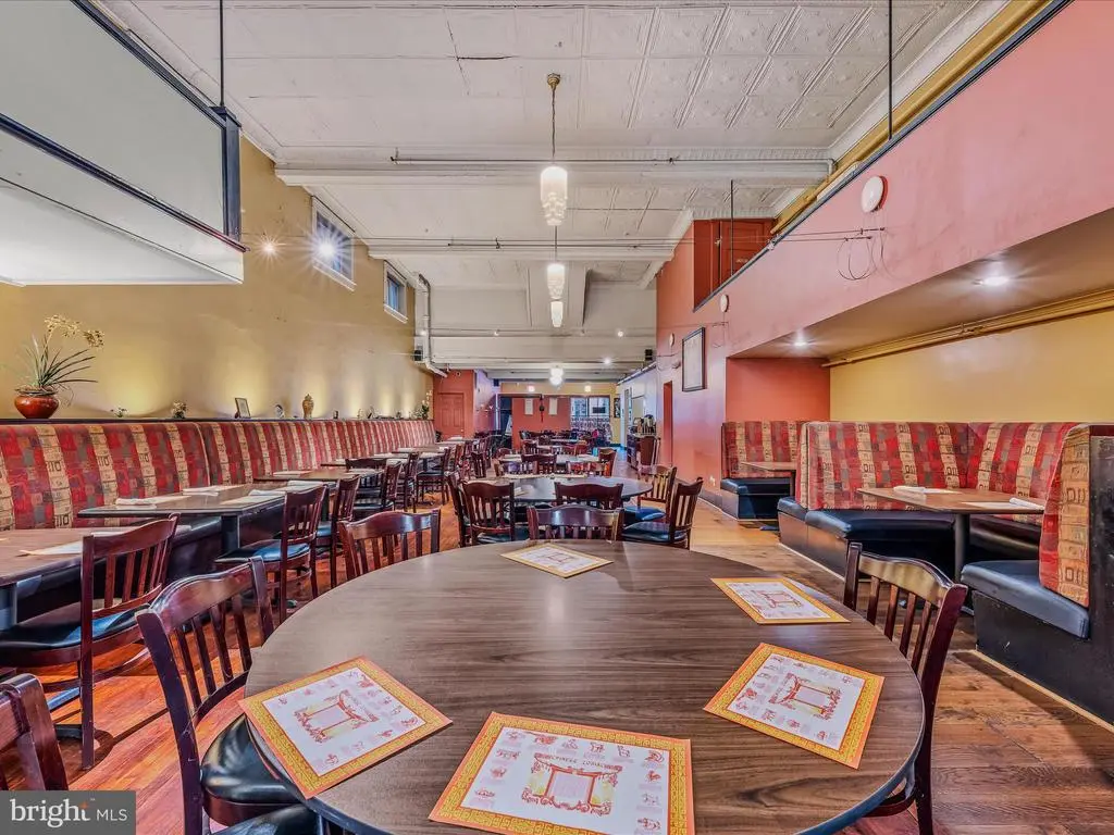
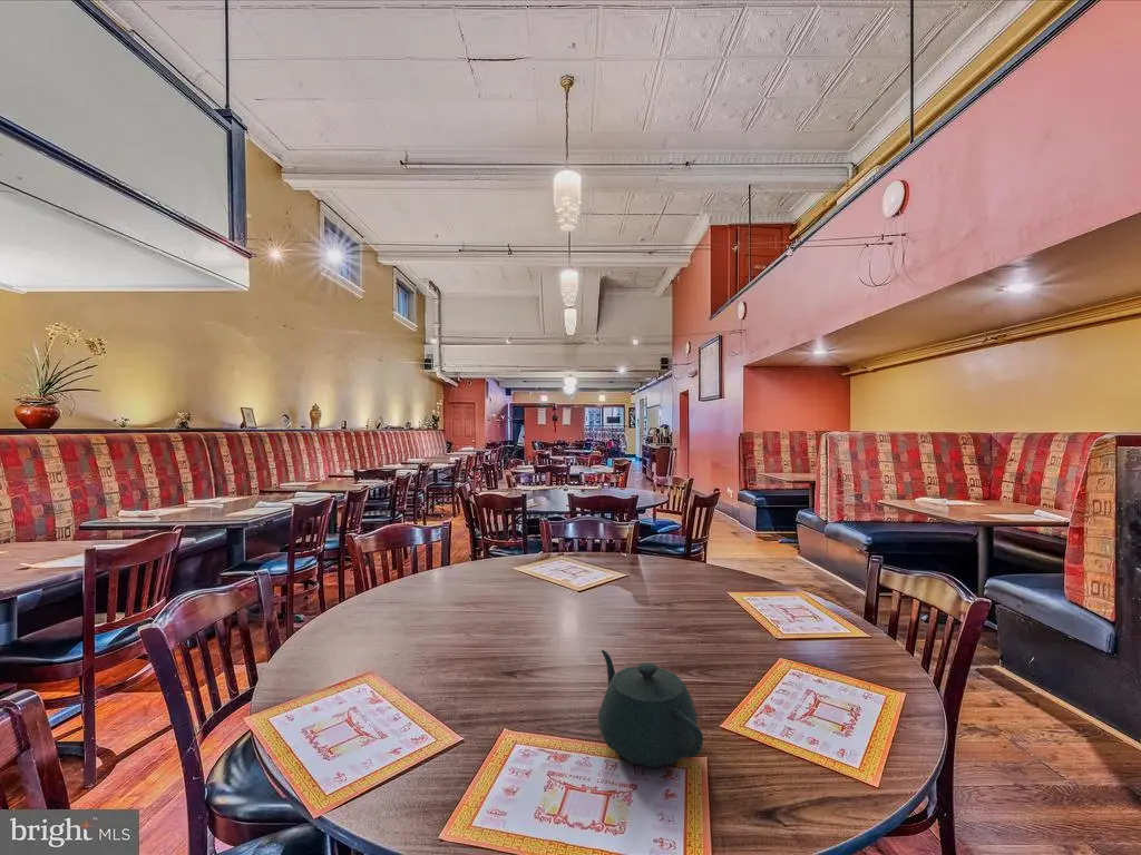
+ teapot [597,649,704,769]
